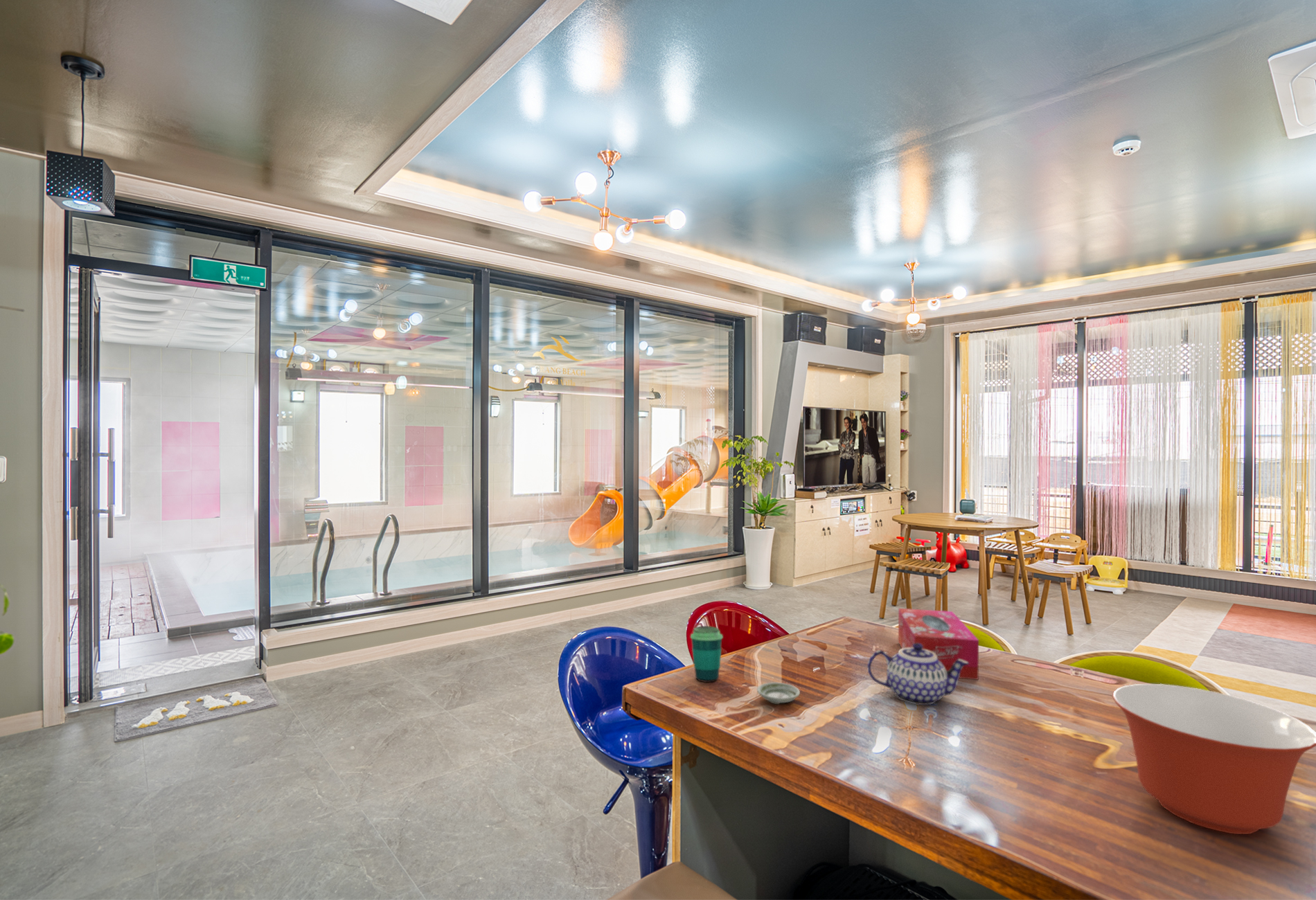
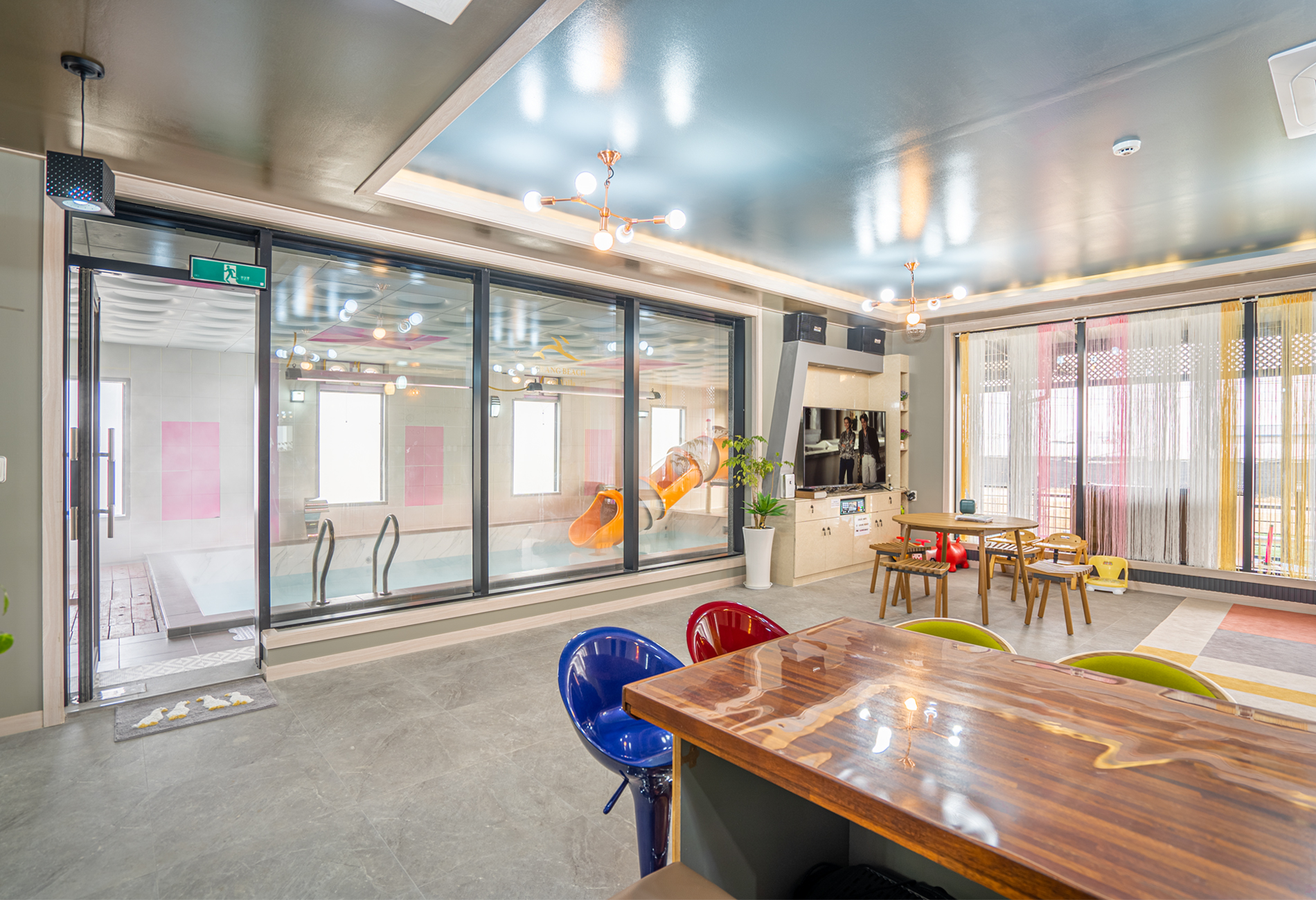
- saucer [756,682,801,705]
- tissue box [898,608,979,681]
- cup [690,625,723,683]
- teapot [866,643,969,705]
- mixing bowl [1112,683,1316,835]
